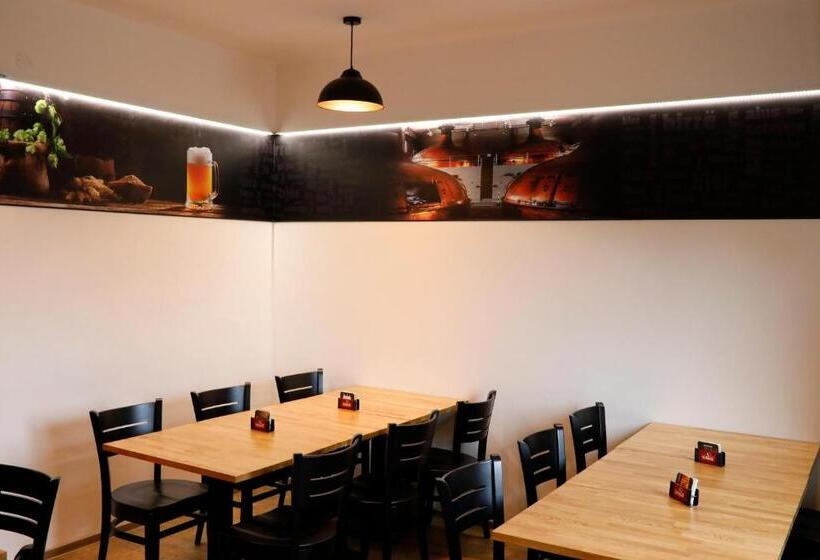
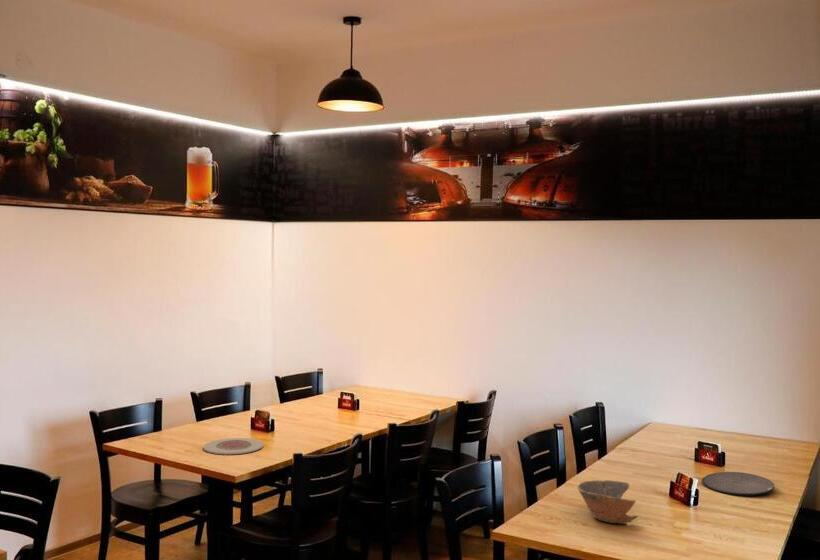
+ bowl [576,479,639,525]
+ plate [202,437,264,456]
+ plate [701,471,775,496]
